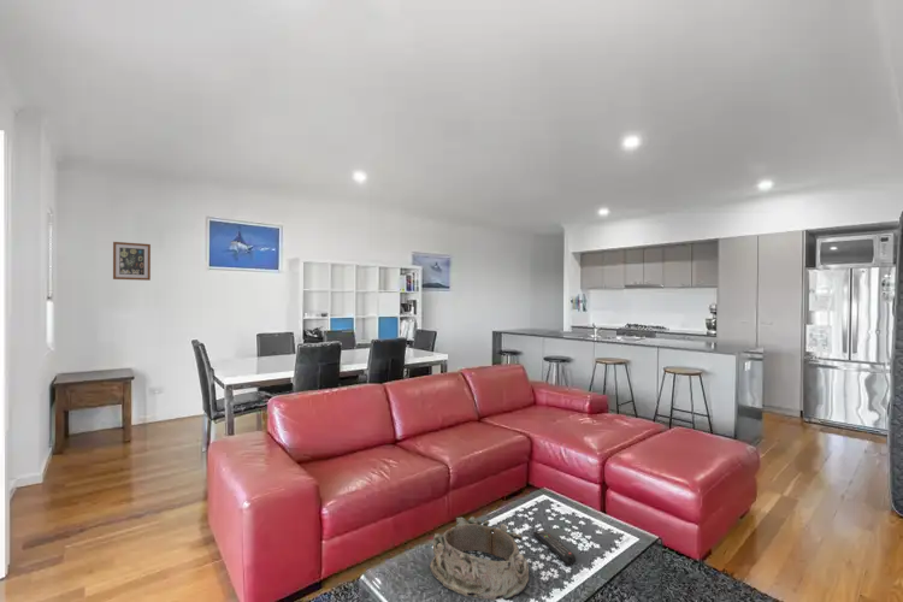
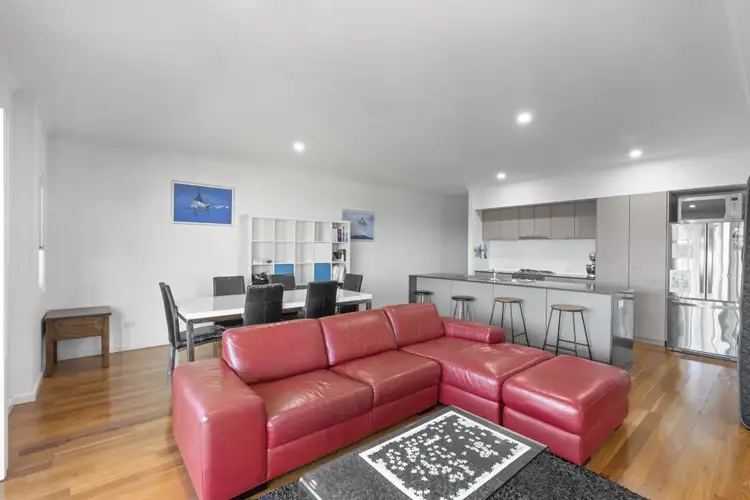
- wall art [112,241,152,282]
- remote control [532,529,577,566]
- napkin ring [429,515,531,602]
